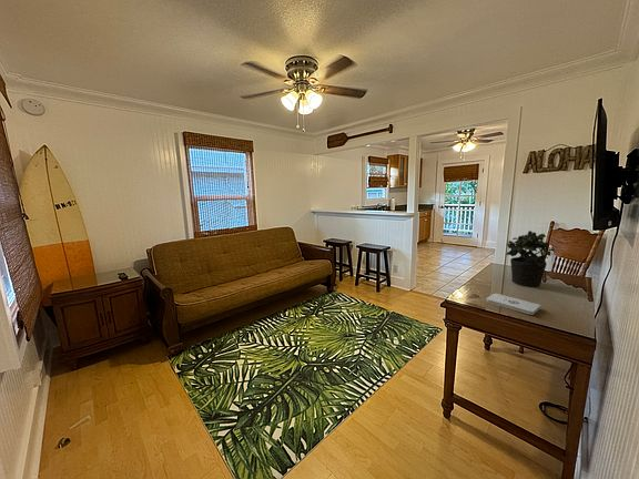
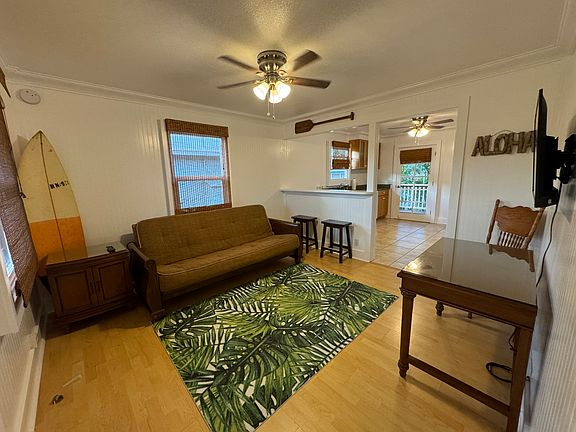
- potted plant [506,230,555,288]
- notepad [485,292,542,316]
